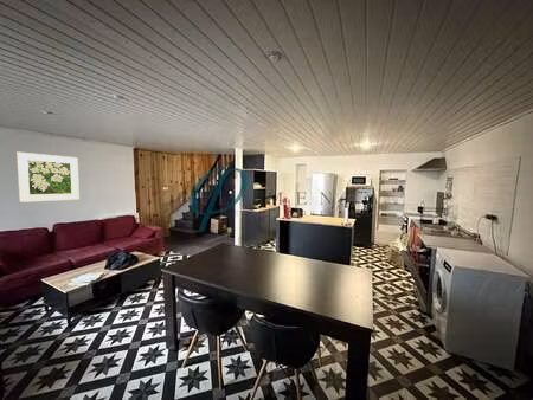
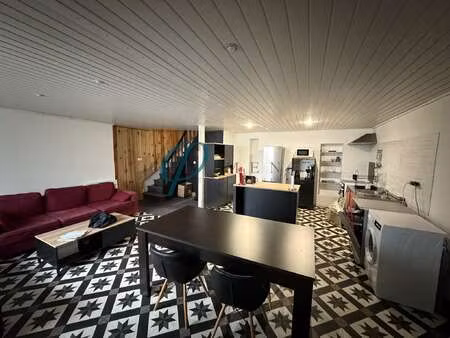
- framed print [15,150,81,204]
